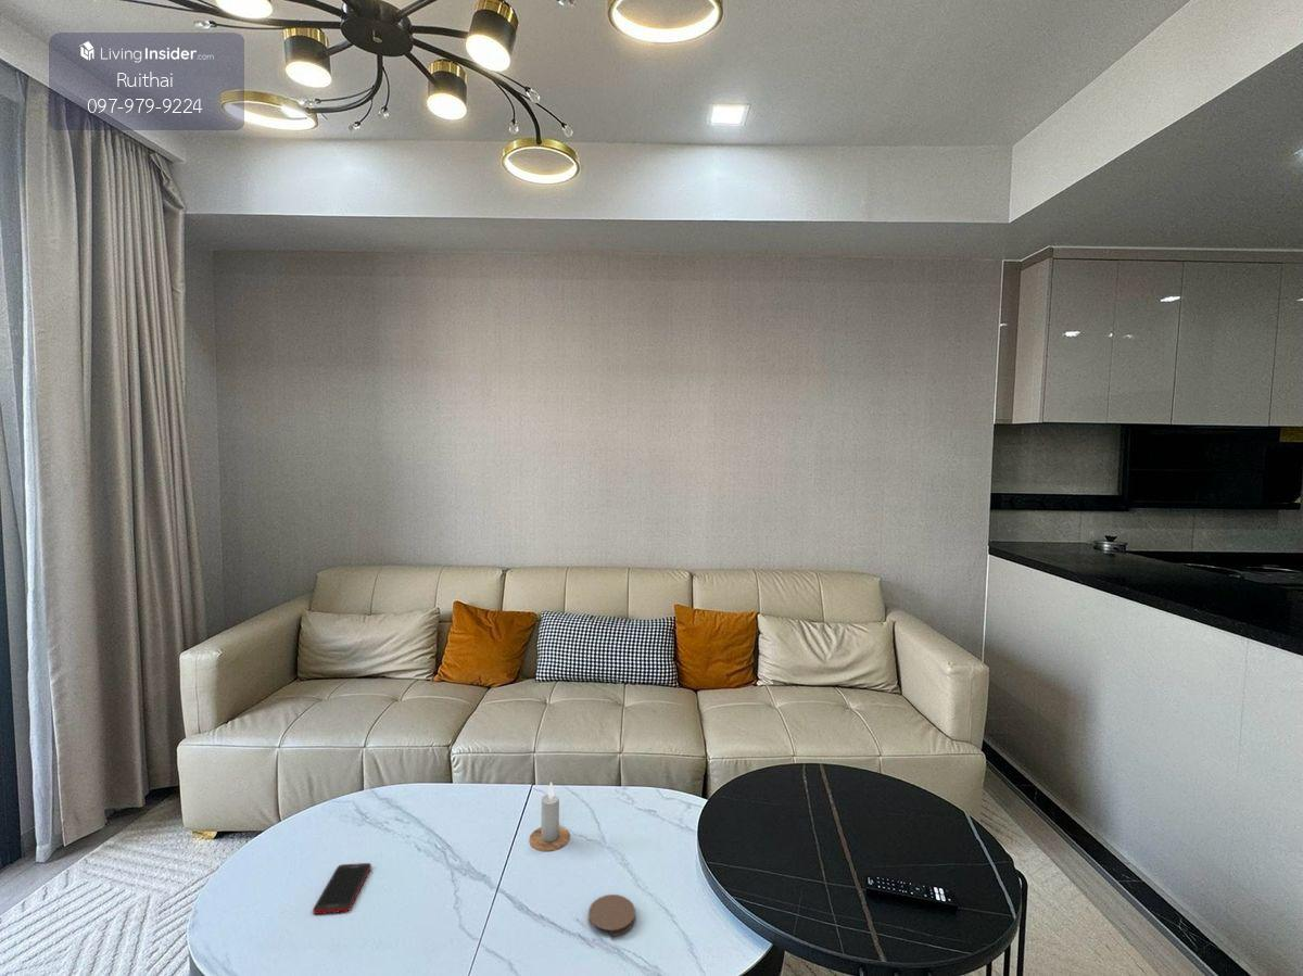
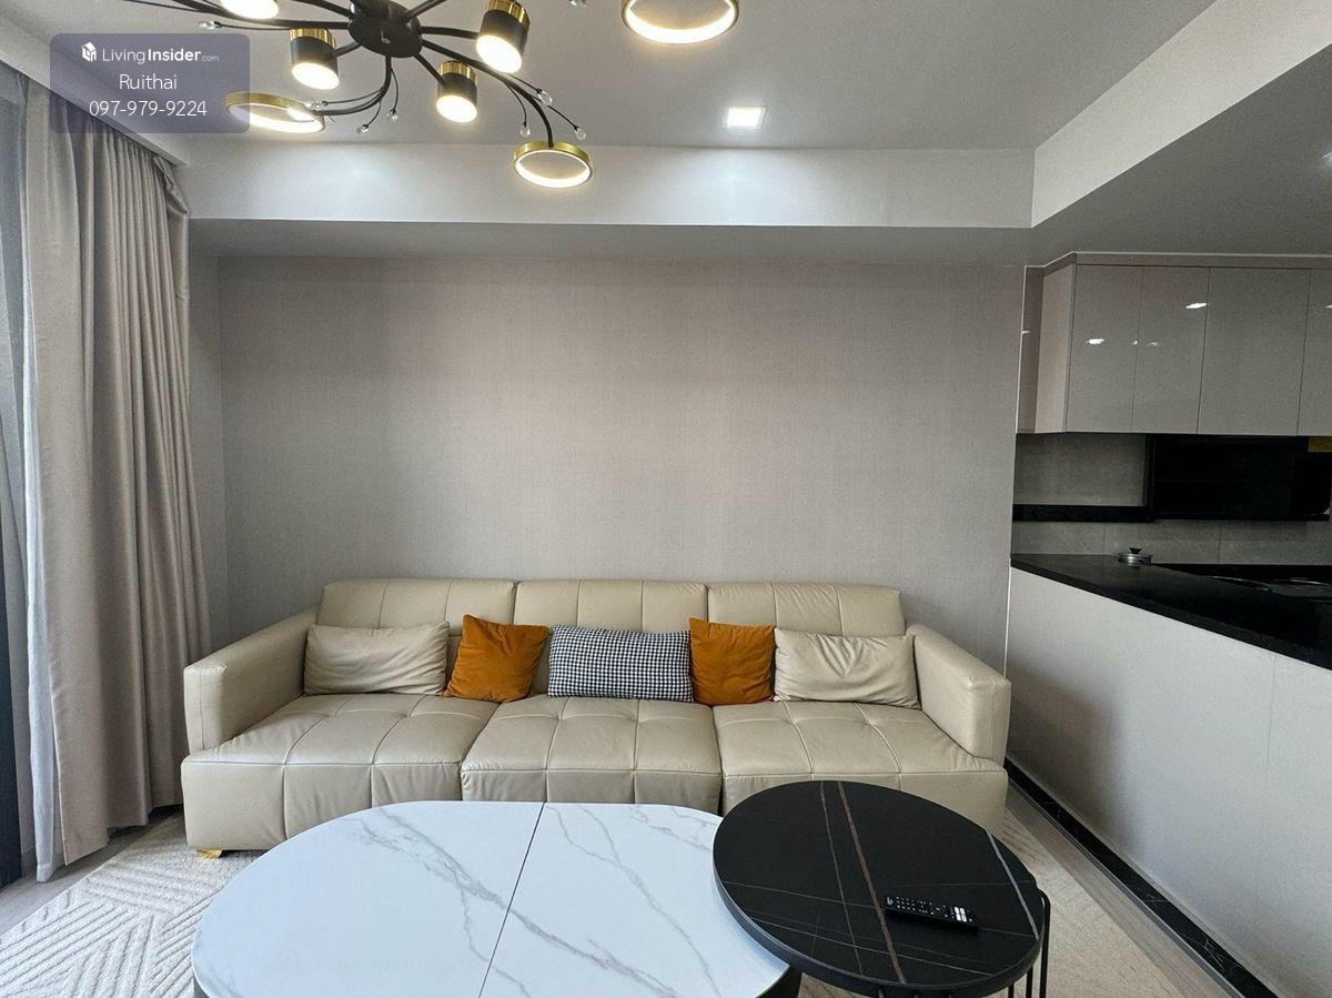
- coaster [587,893,636,937]
- cell phone [312,862,372,915]
- candle [528,781,571,852]
